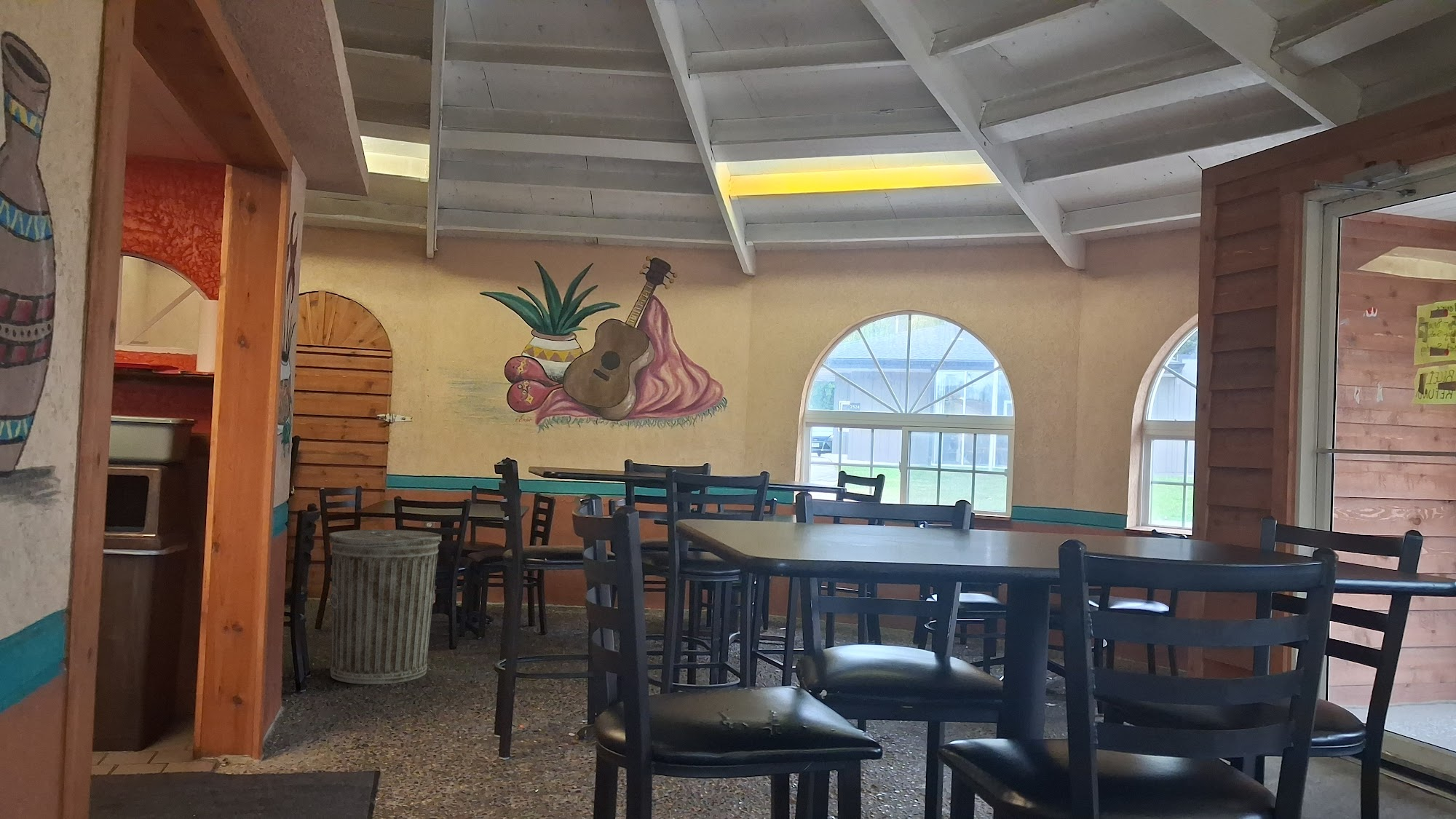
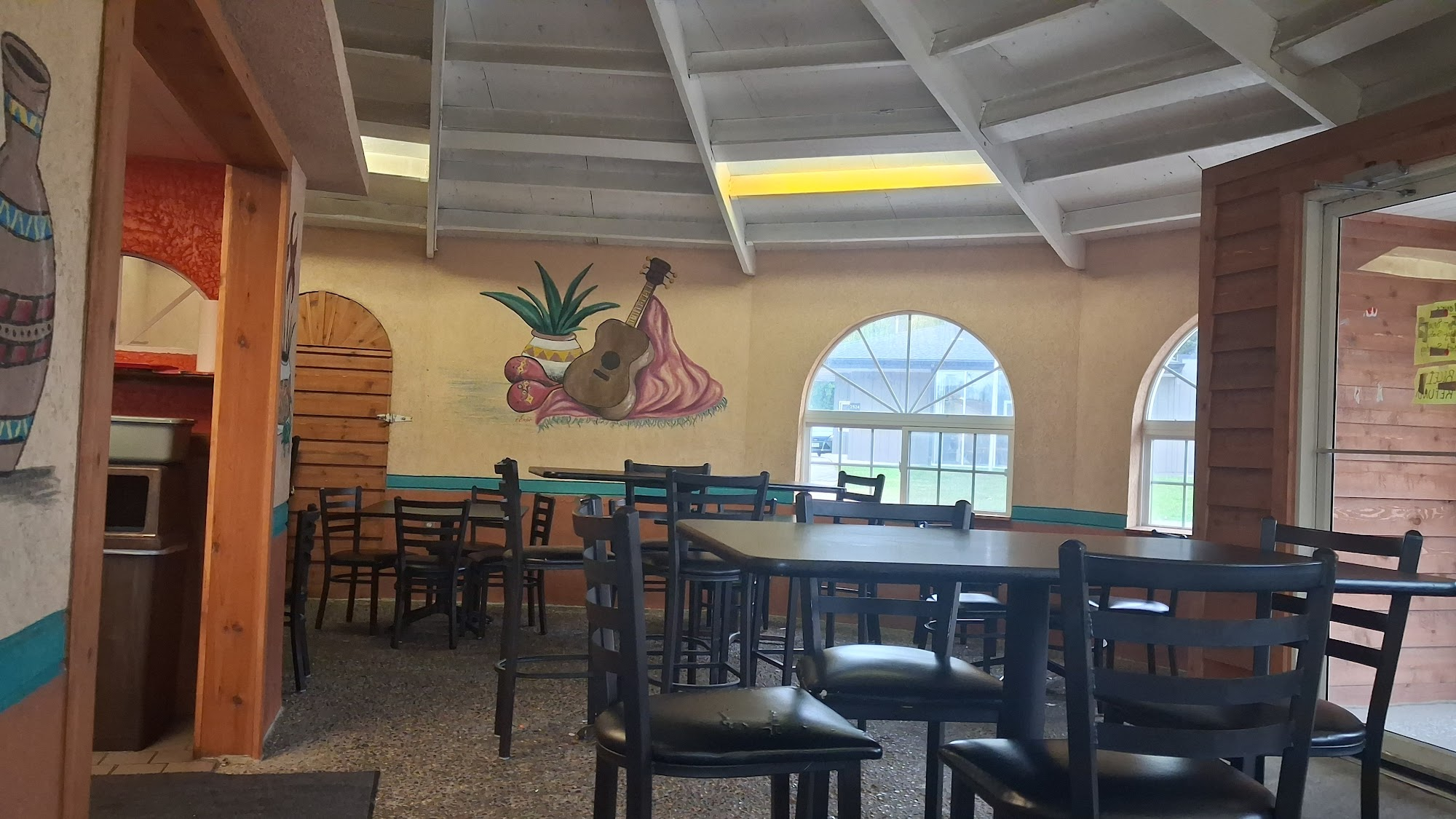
- trash can [328,529,443,685]
